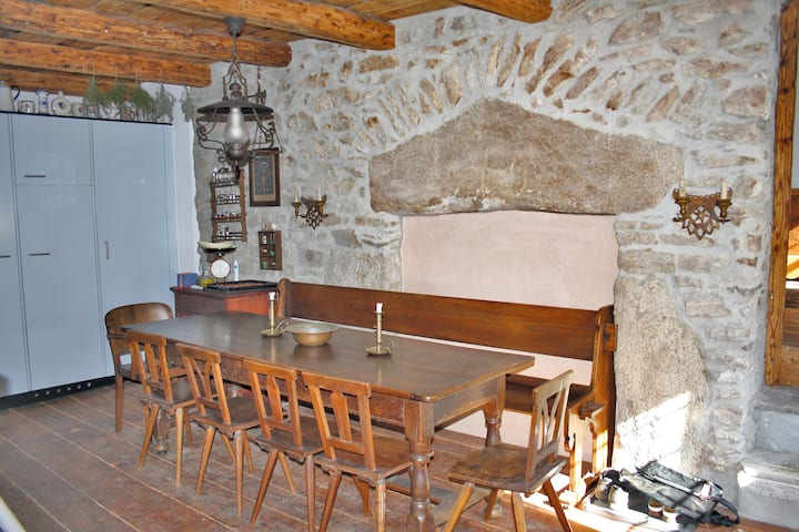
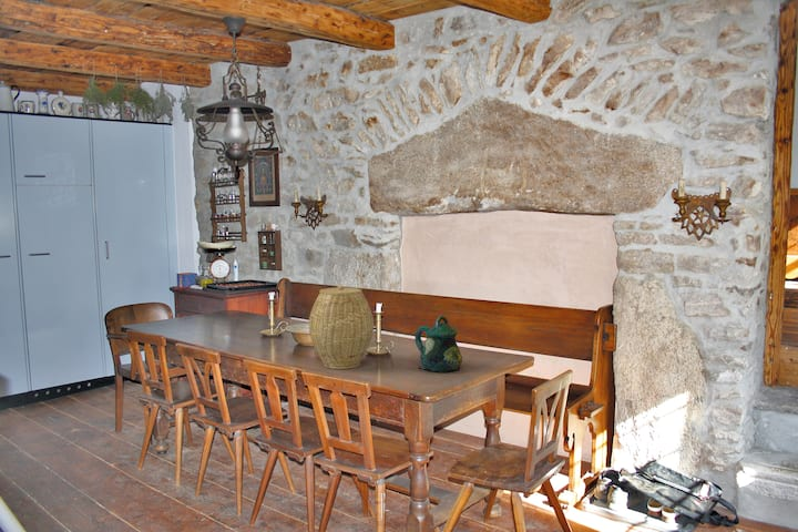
+ ceramic pitcher [415,315,463,374]
+ woven basket [308,285,375,370]
